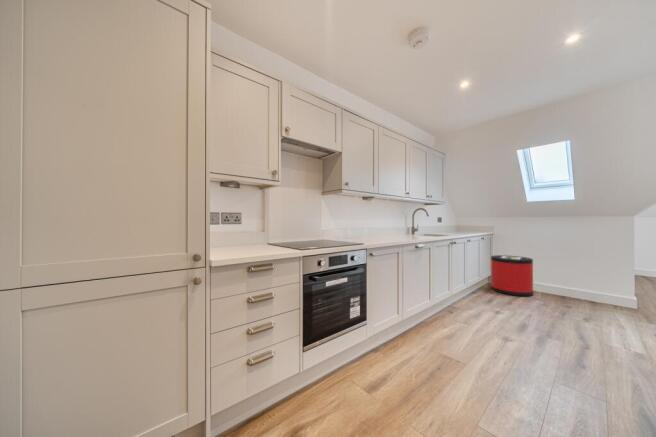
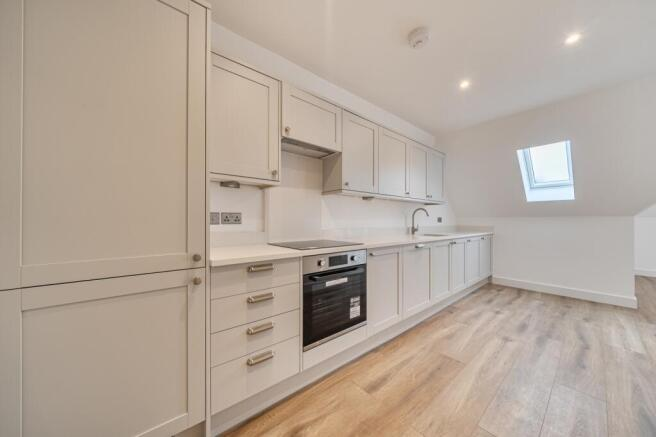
- trash can [490,254,534,297]
